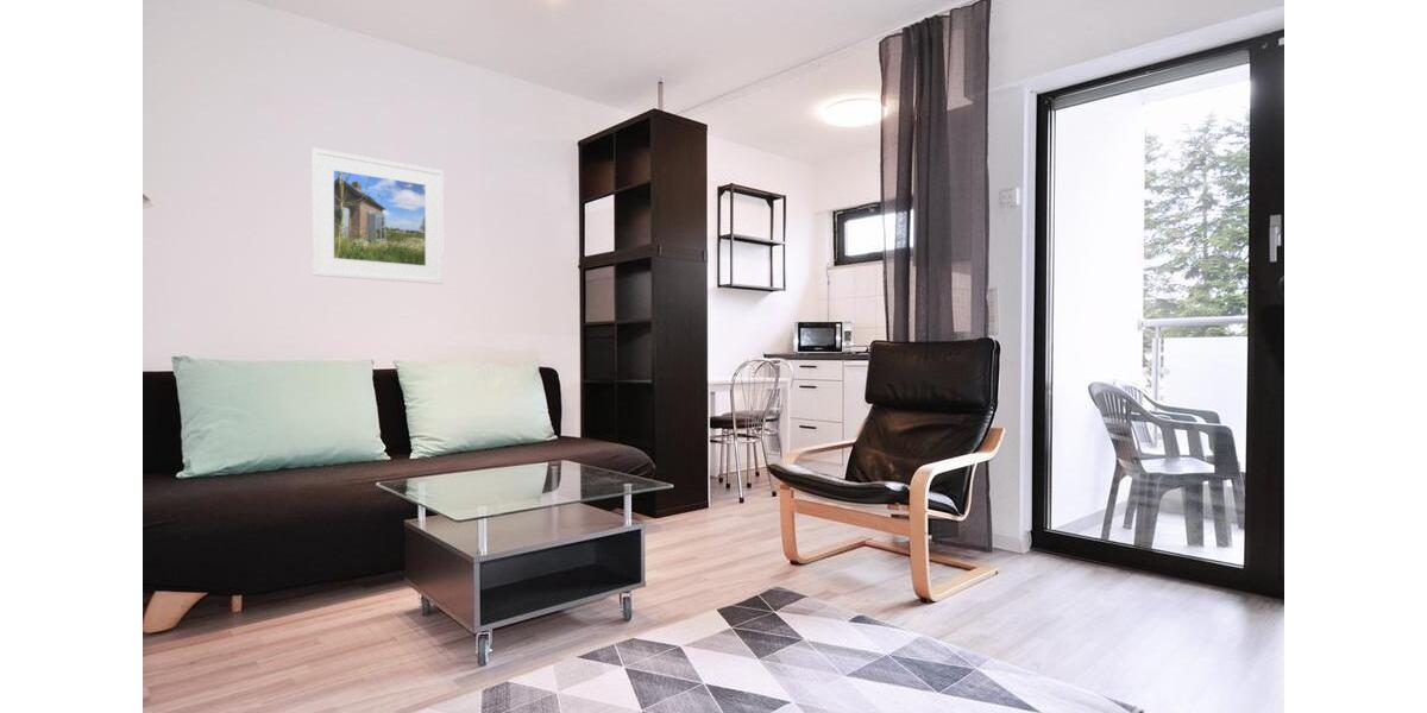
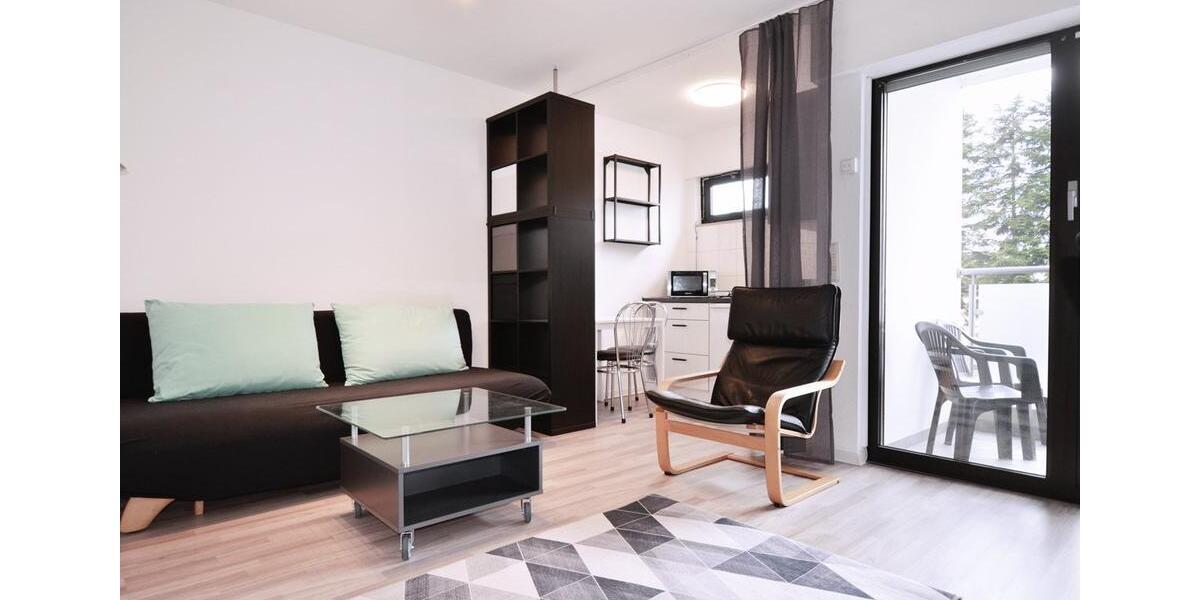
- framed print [310,146,445,285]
